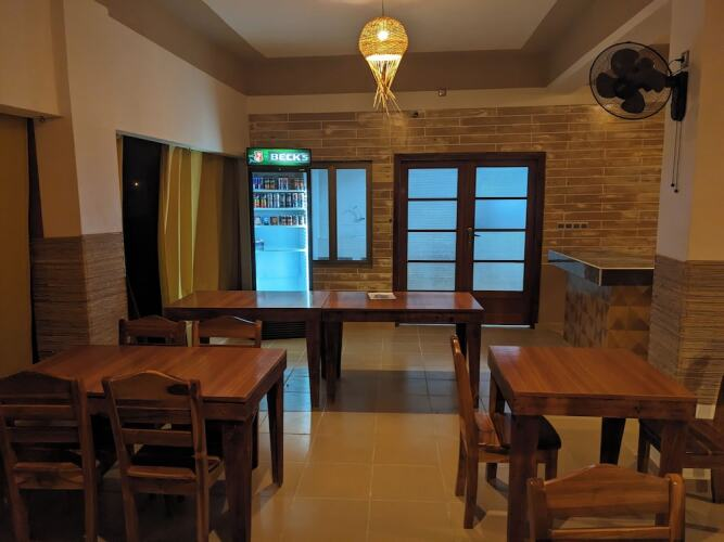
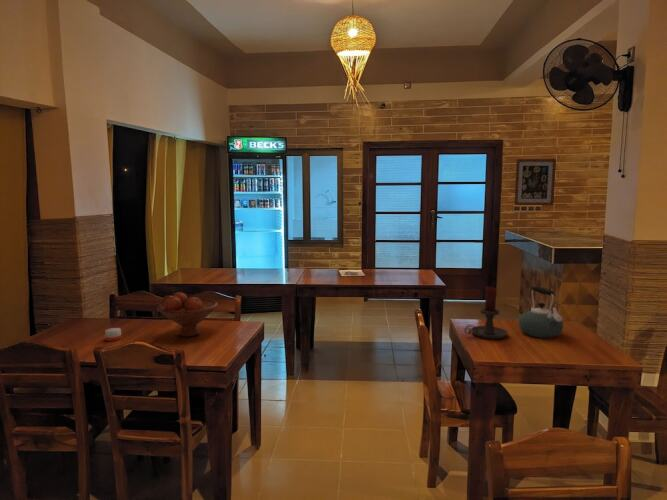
+ candle holder [463,285,509,340]
+ kettle [518,286,564,339]
+ candle [104,324,122,342]
+ wall art [513,158,557,206]
+ fruit bowl [157,291,219,338]
